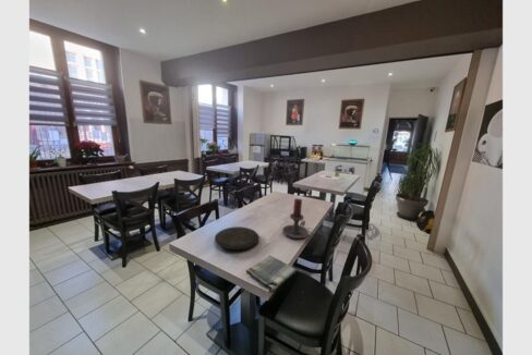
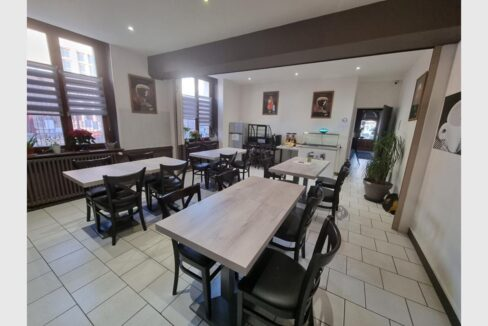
- candle holder [281,197,310,240]
- plate [214,225,261,250]
- dish towel [245,255,298,292]
